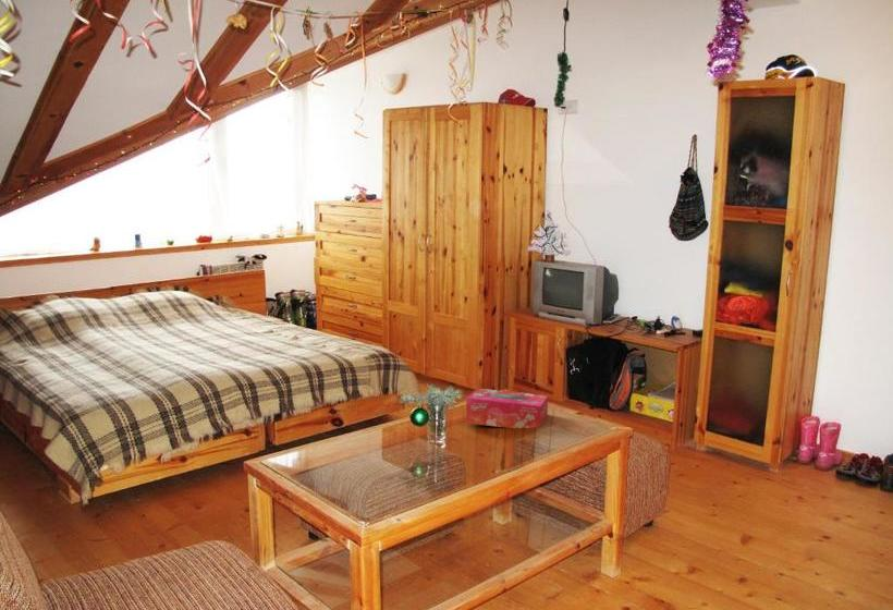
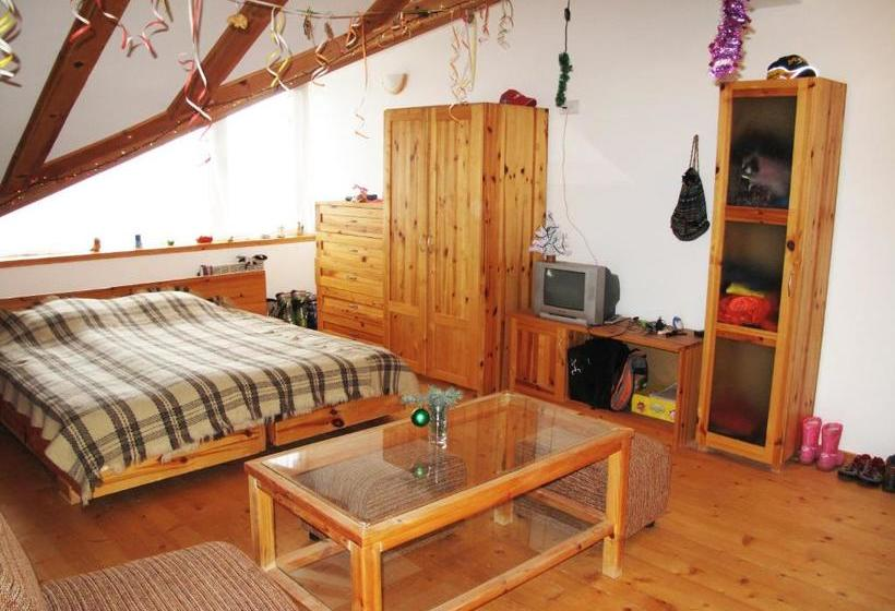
- tissue box [465,388,549,429]
